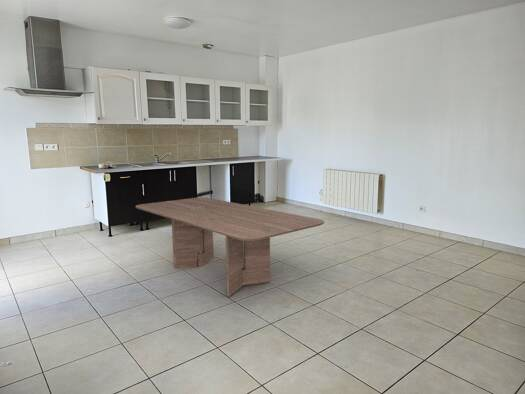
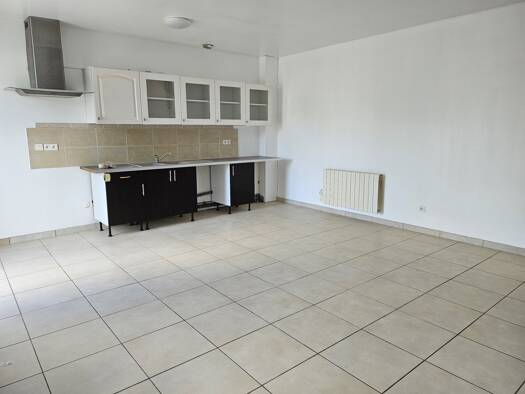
- dining table [135,197,325,297]
